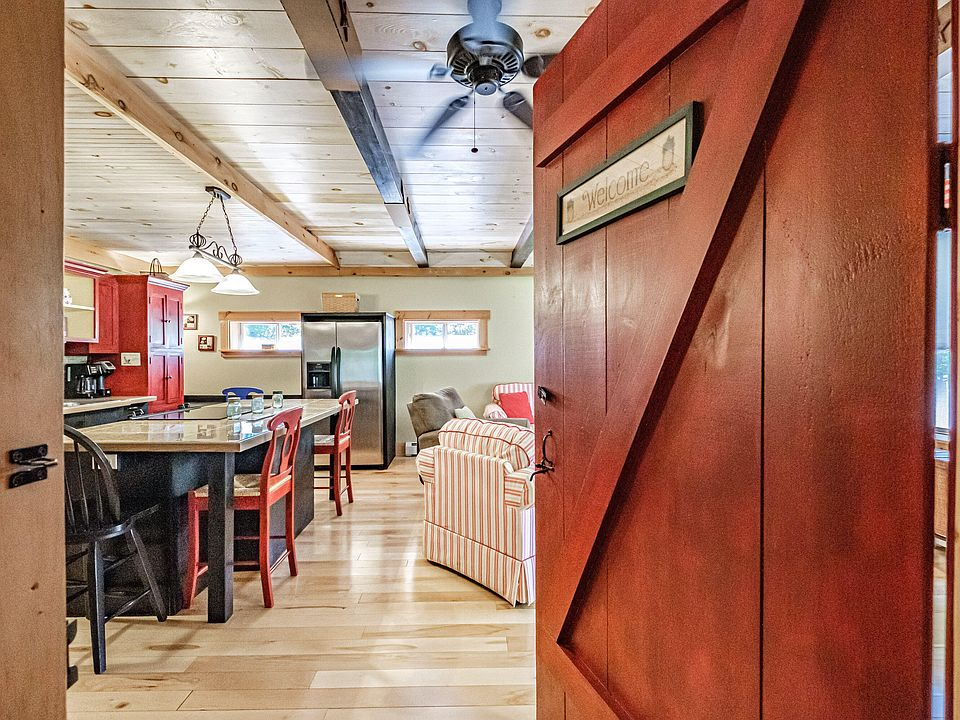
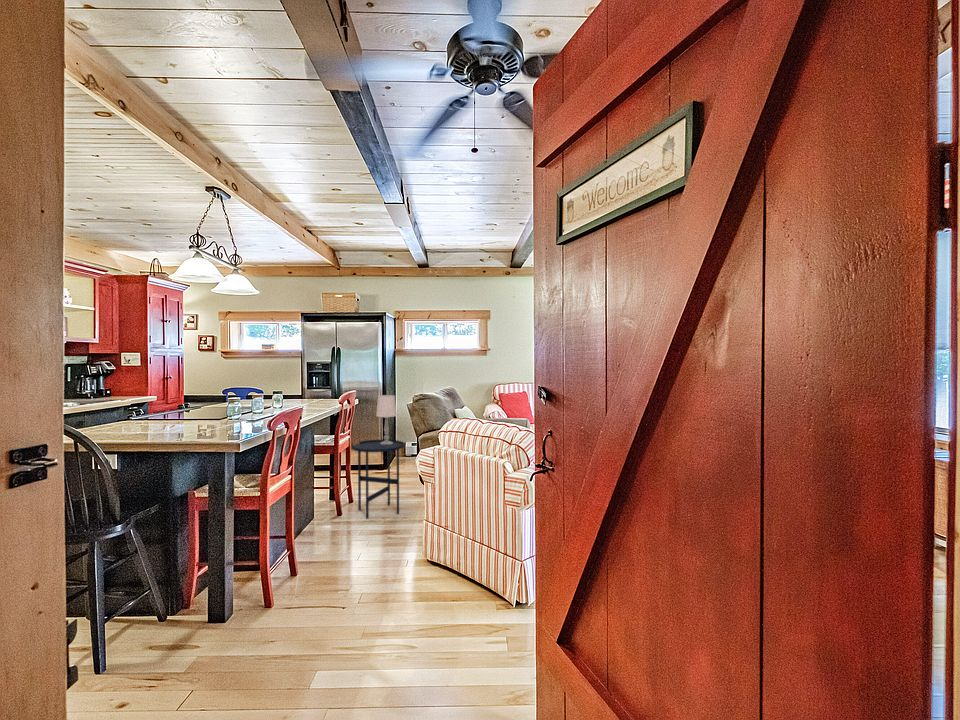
+ side table [350,439,405,520]
+ table lamp [375,394,398,445]
